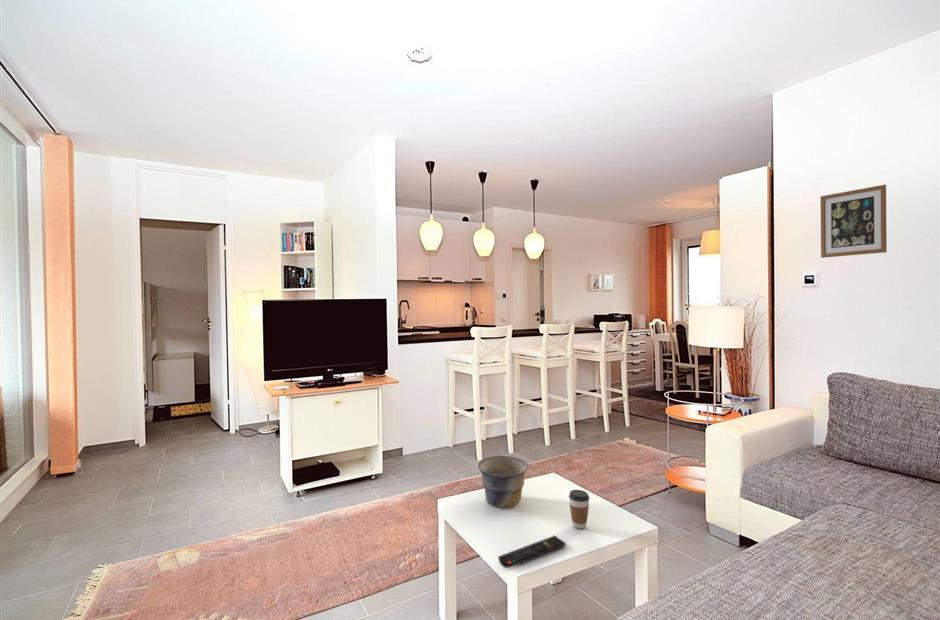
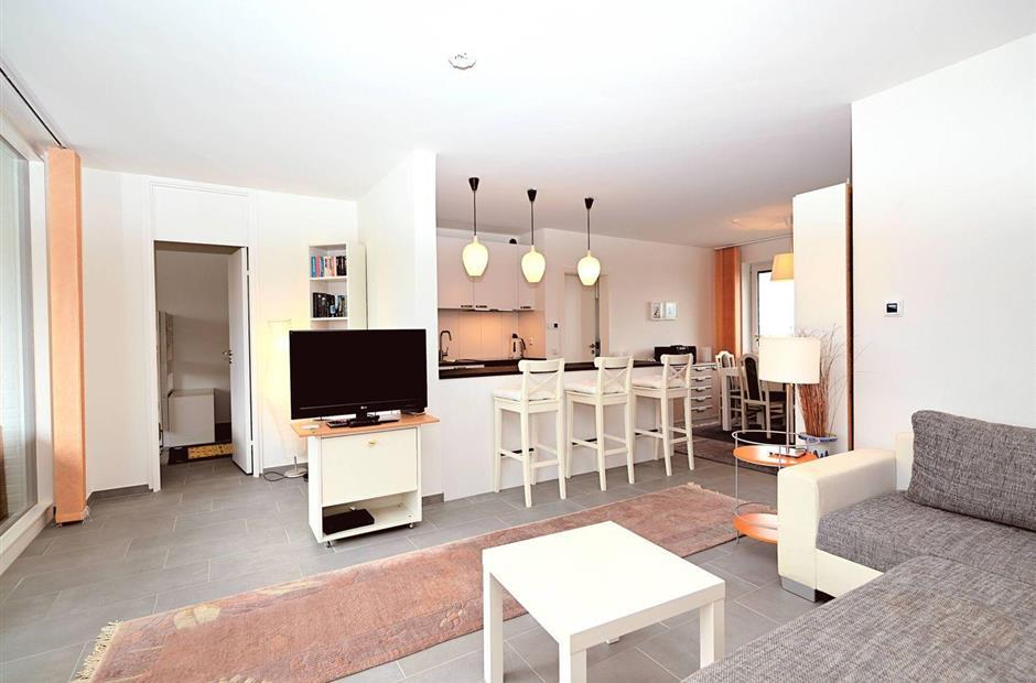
- bowl [477,455,530,509]
- wall art [819,184,888,259]
- remote control [497,534,567,569]
- coffee cup [568,489,591,530]
